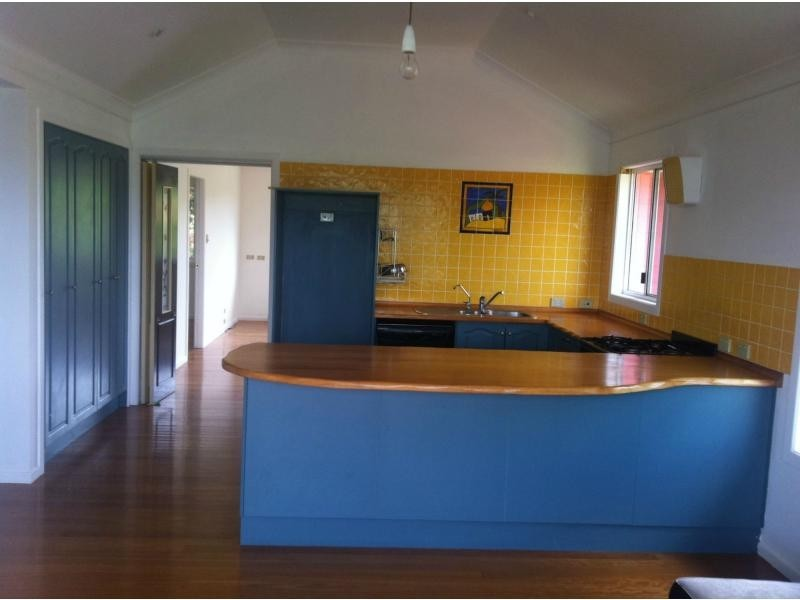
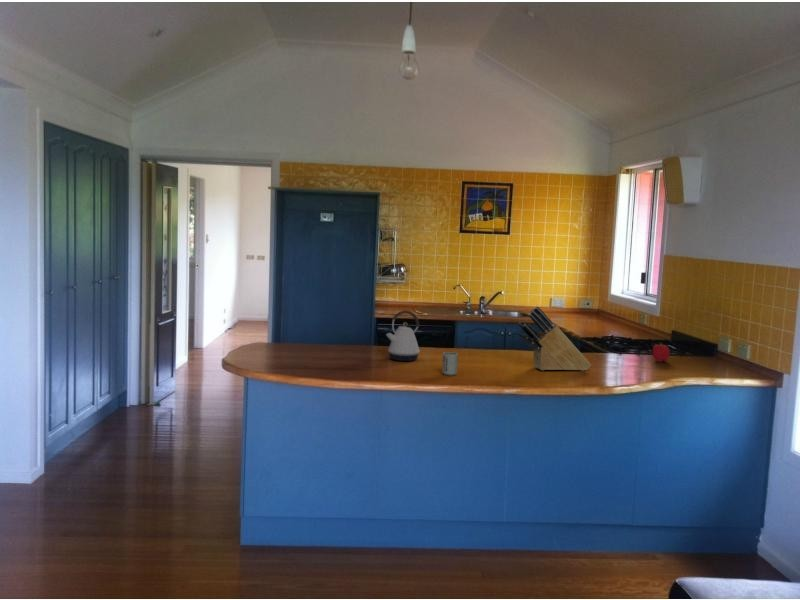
+ cup [441,351,459,376]
+ fruit [652,342,671,363]
+ kettle [385,310,421,362]
+ knife block [517,306,592,372]
